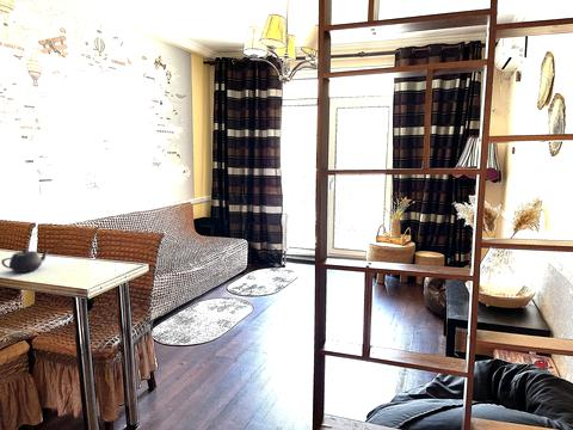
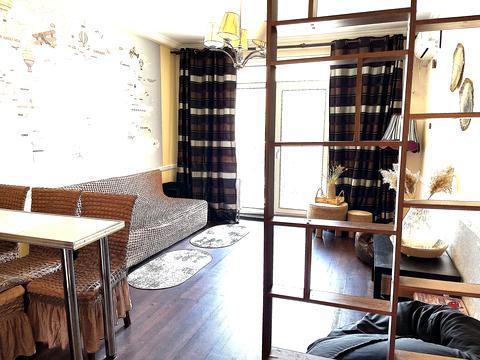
- teapot [0,247,50,274]
